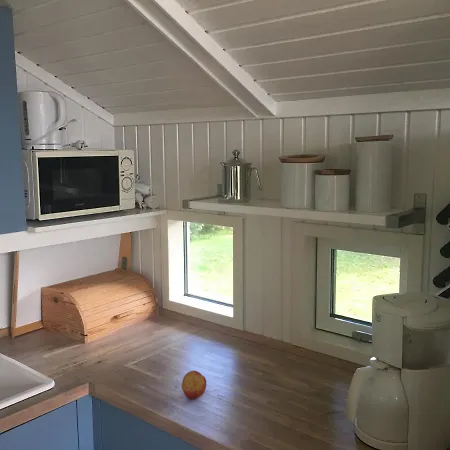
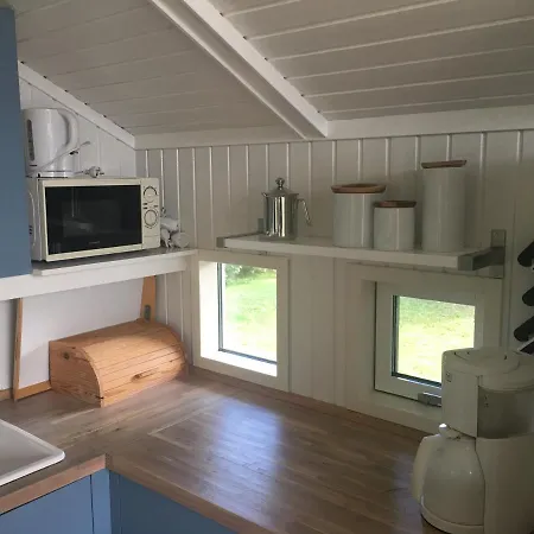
- fruit [181,370,207,400]
